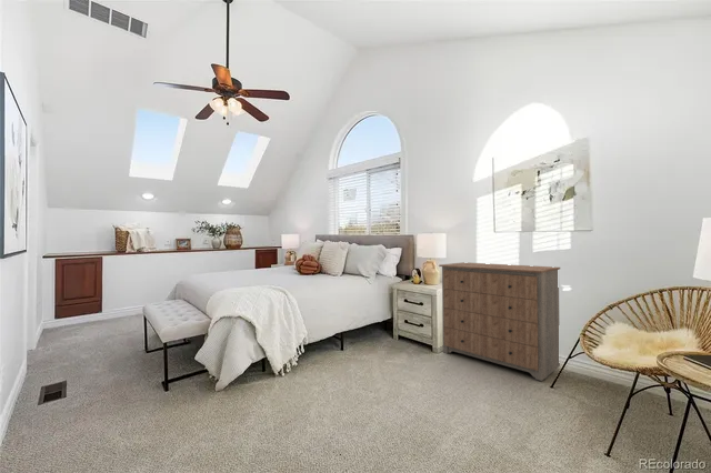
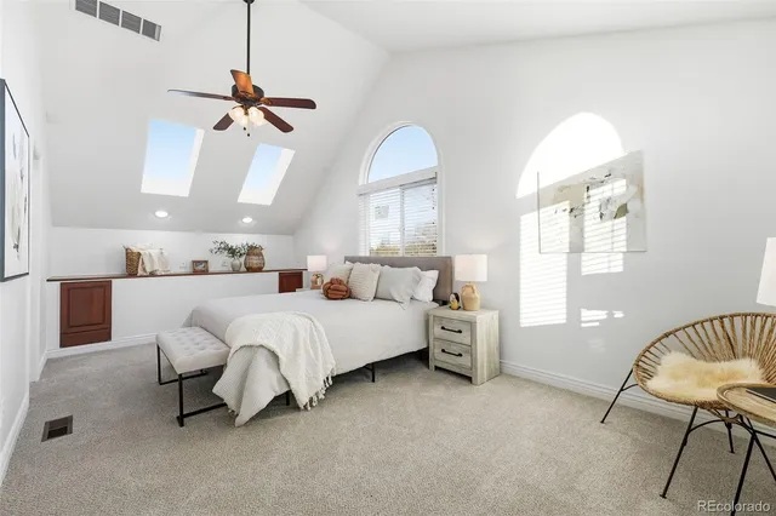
- dresser [438,261,561,382]
